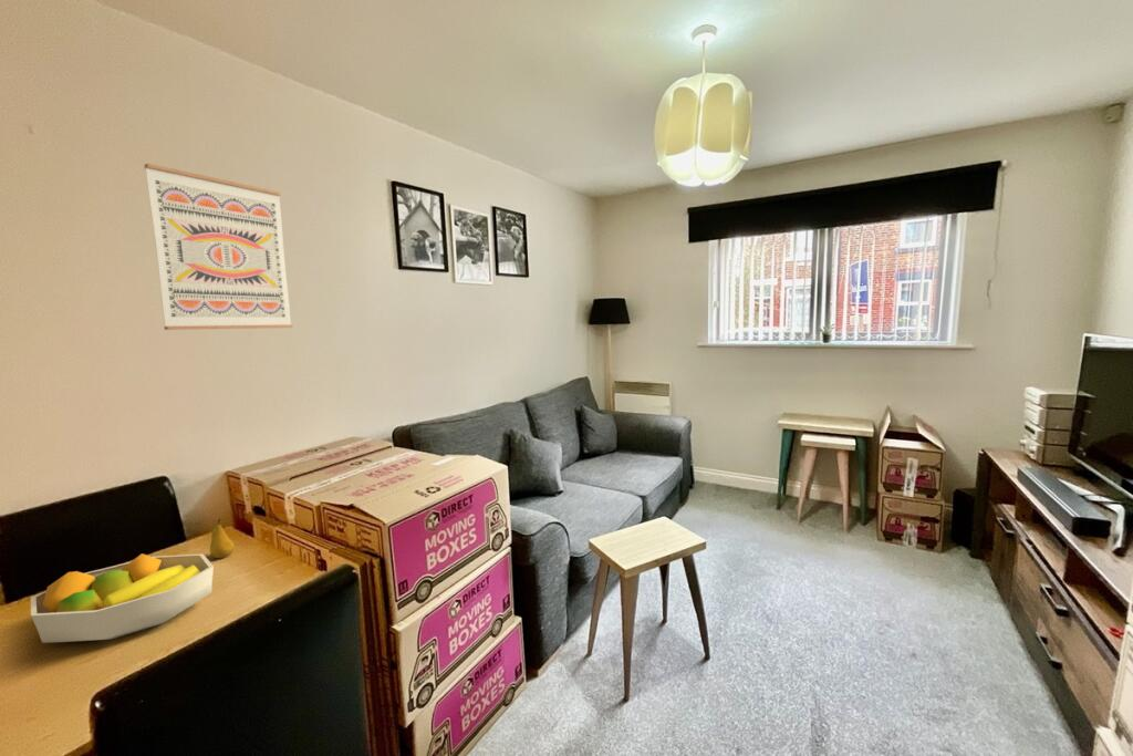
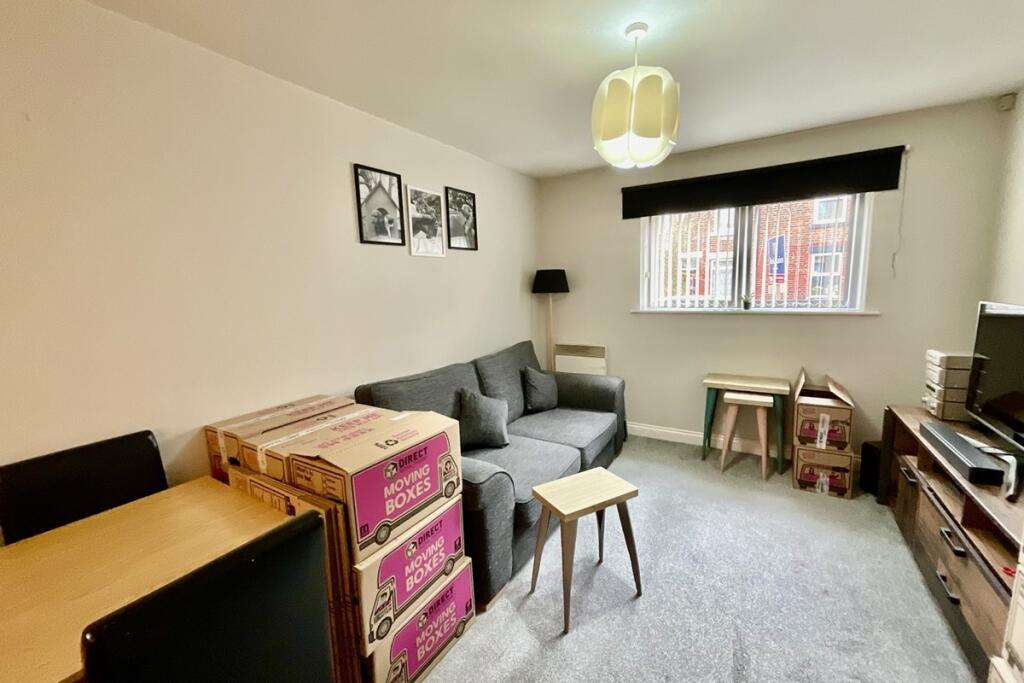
- fruit bowl [30,552,215,644]
- wall art [143,163,293,331]
- fruit [209,518,235,559]
